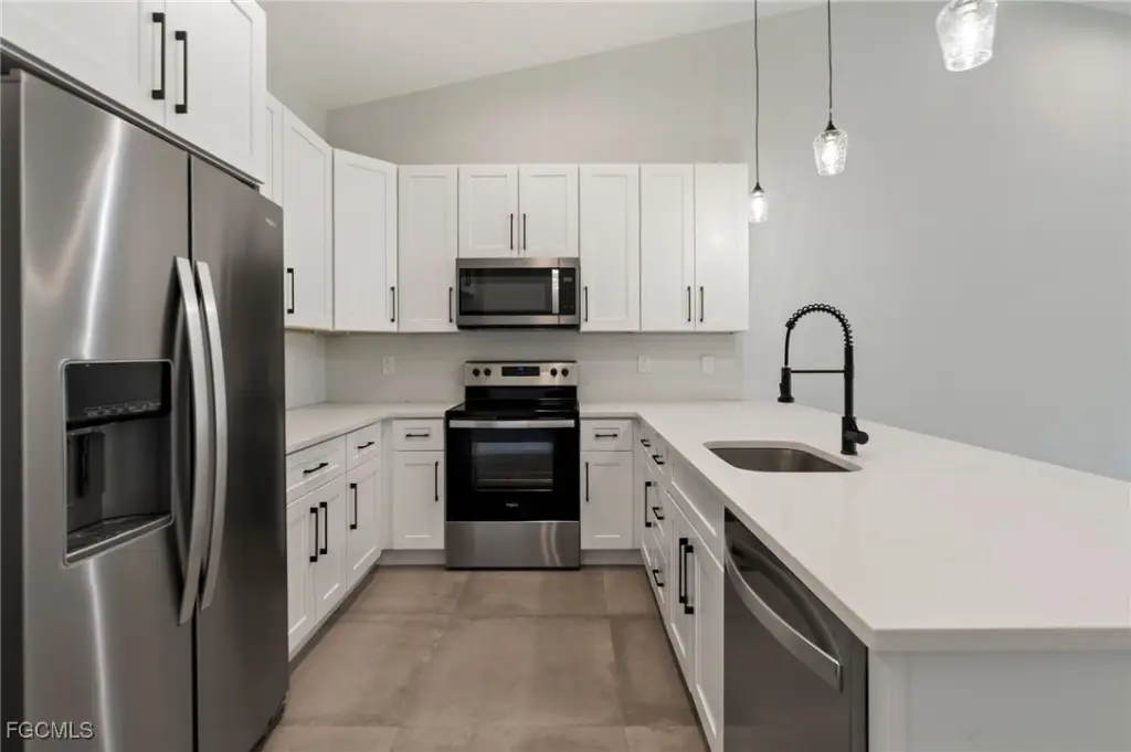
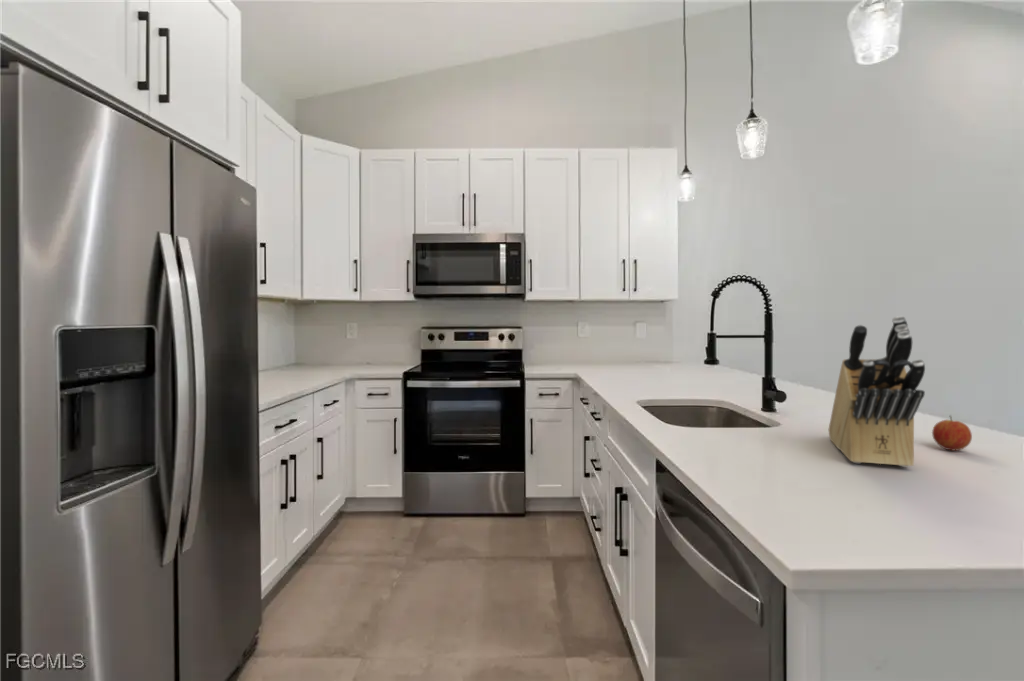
+ knife block [828,315,926,468]
+ fruit [931,414,973,452]
